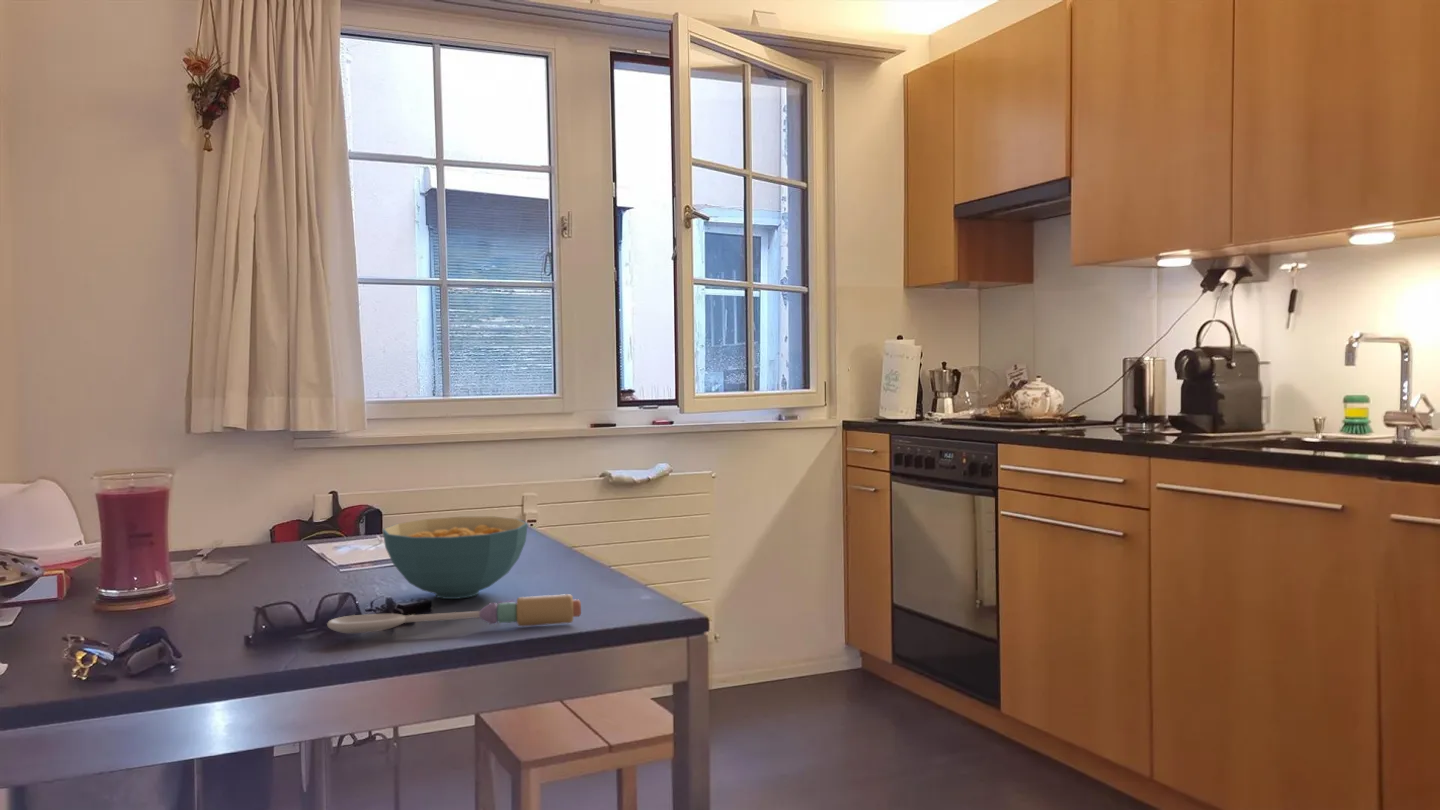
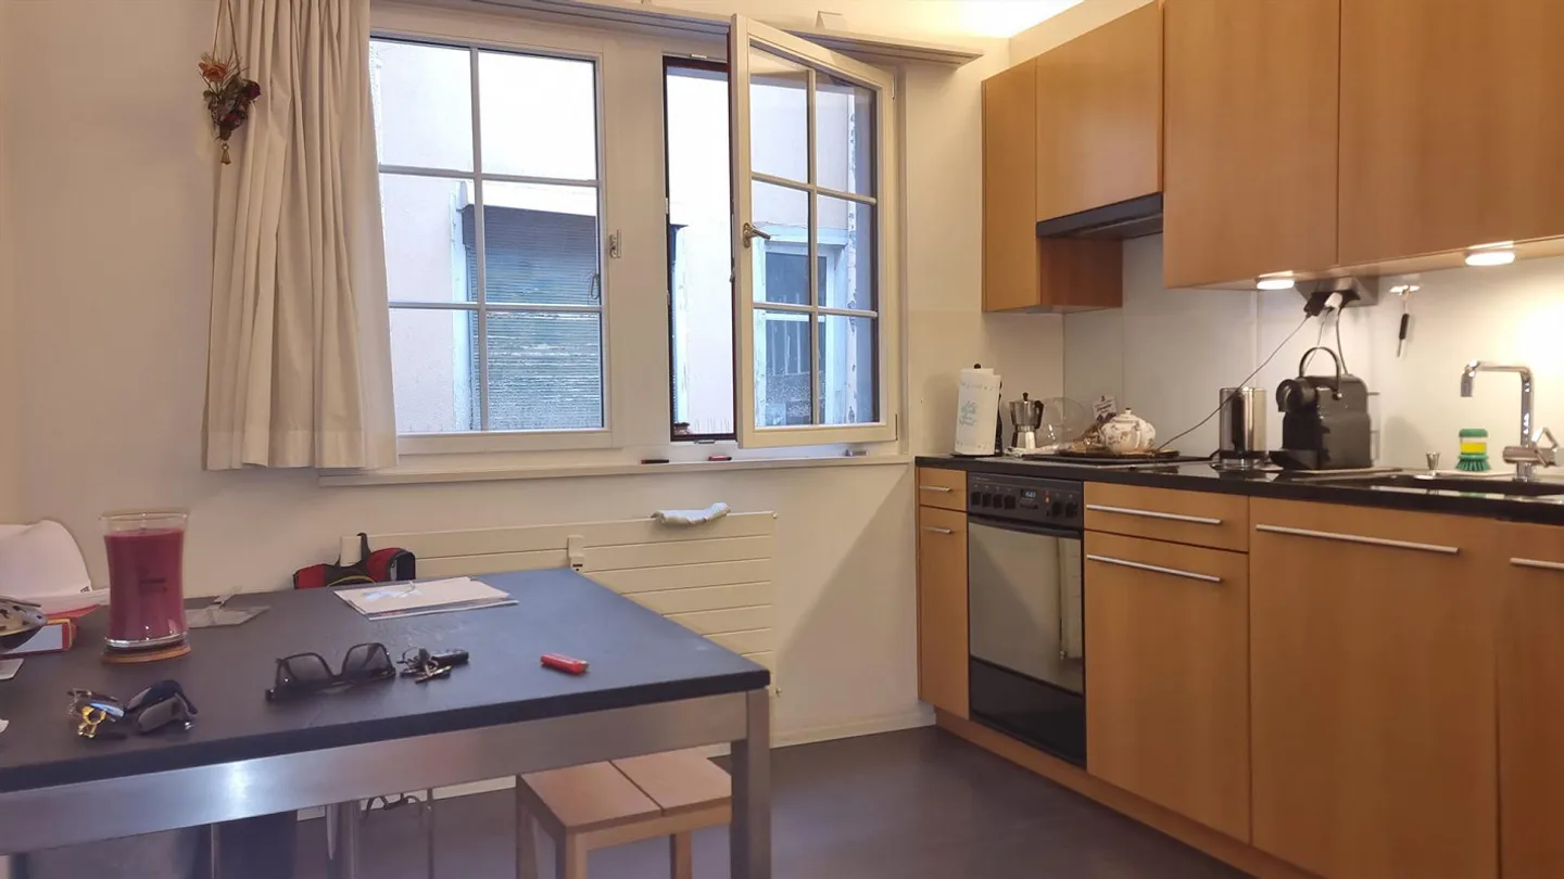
- spoon [326,593,582,634]
- cereal bowl [381,516,529,600]
